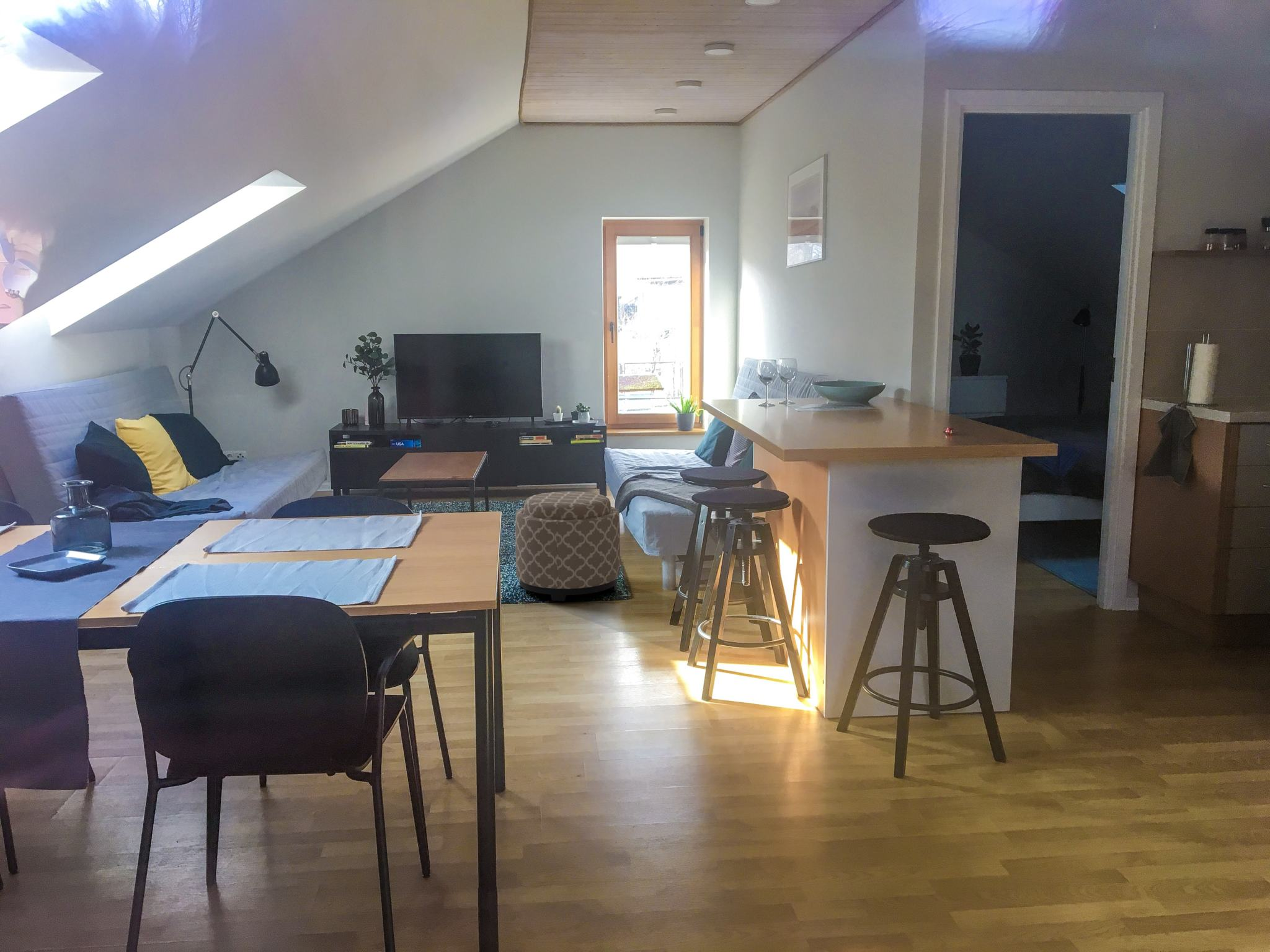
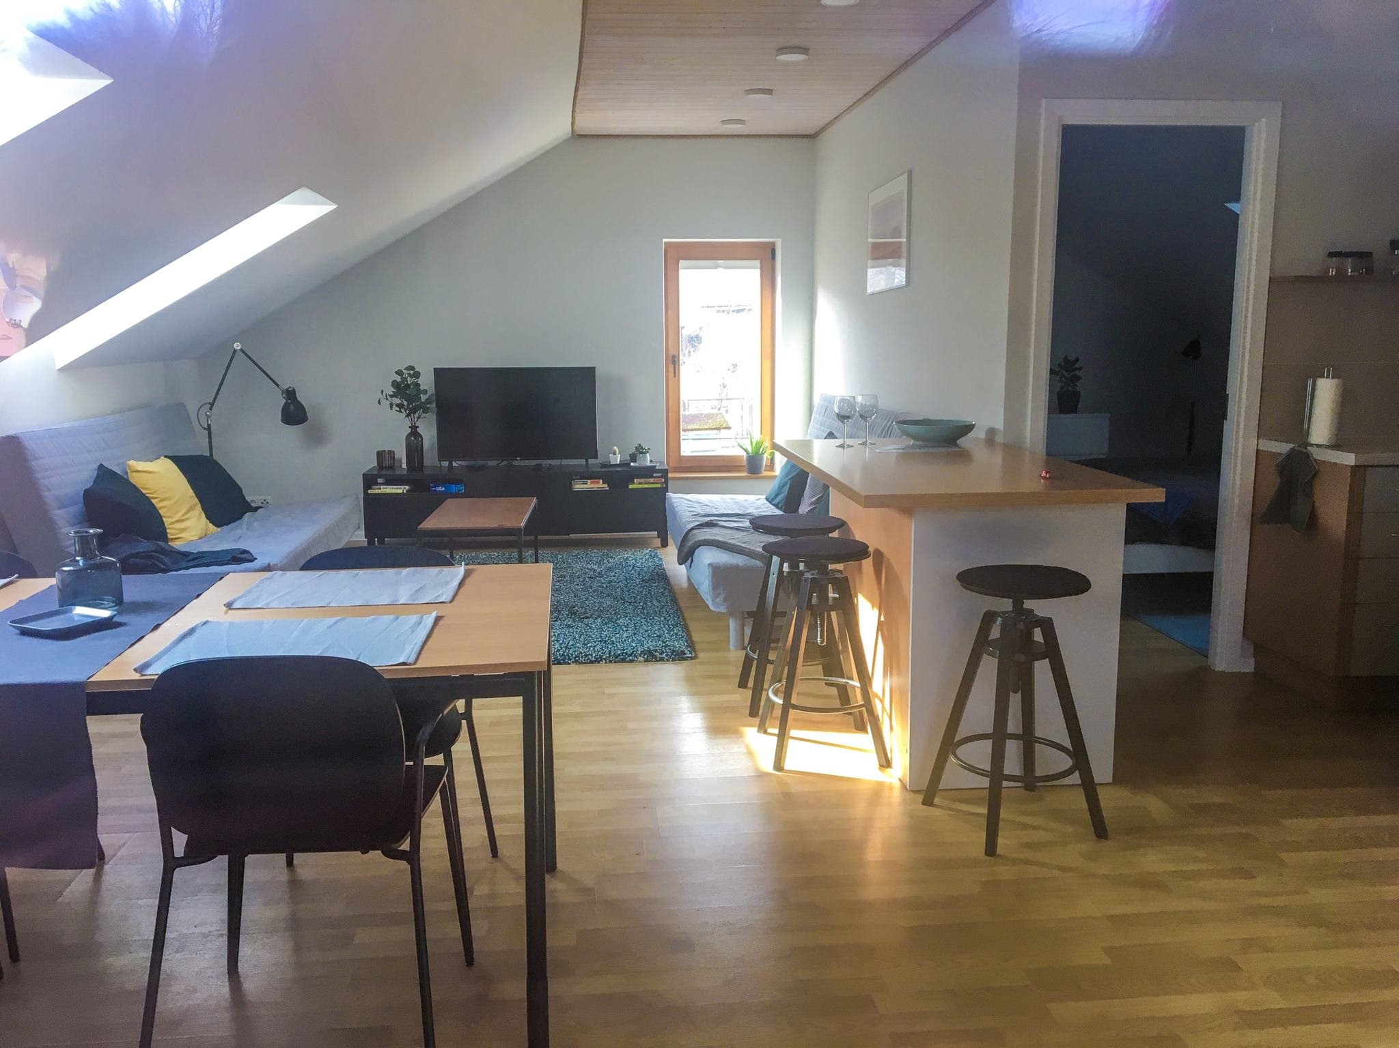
- ottoman [515,491,621,602]
